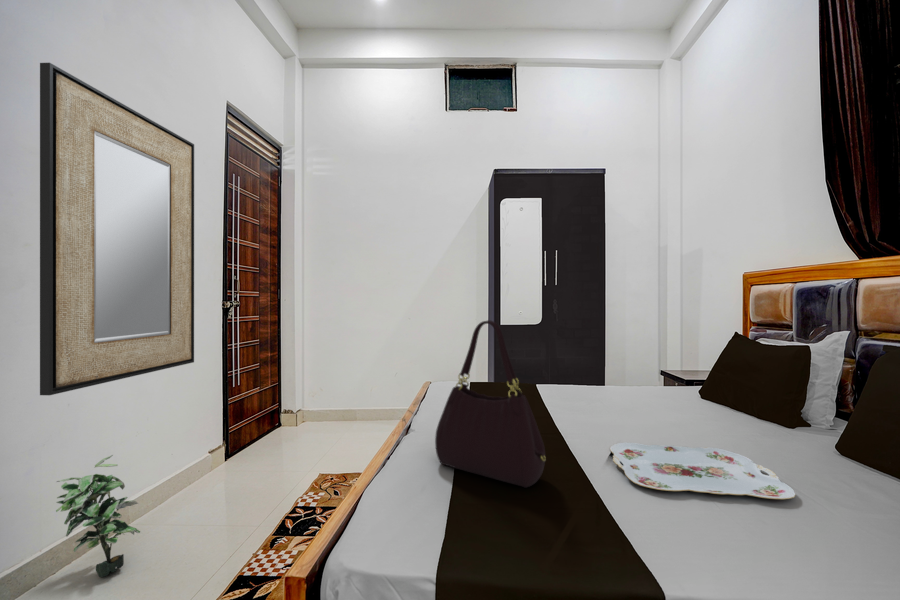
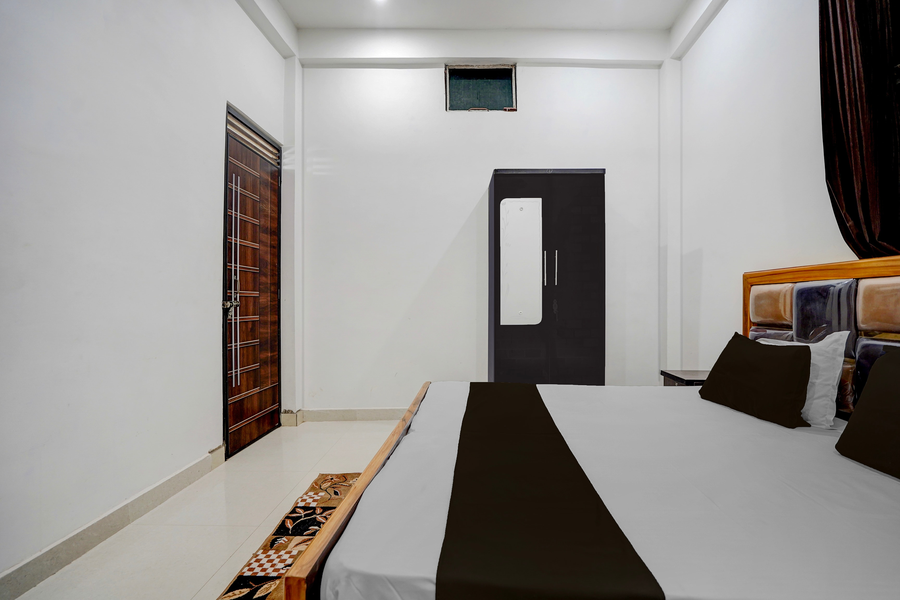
- potted plant [55,454,141,578]
- home mirror [39,62,195,396]
- serving tray [609,442,796,500]
- handbag [434,319,547,489]
